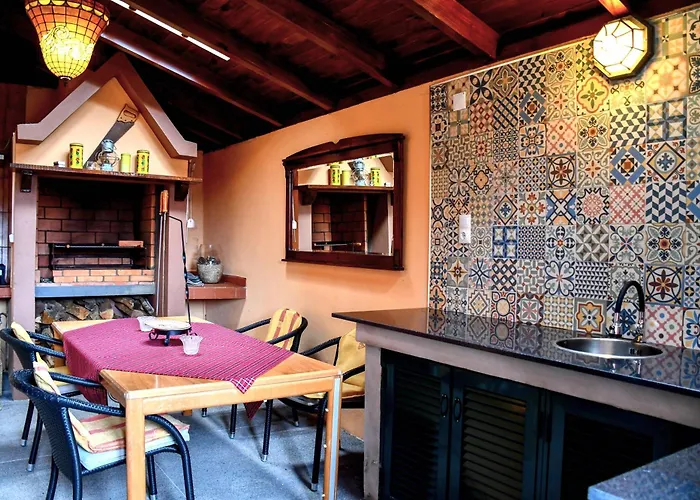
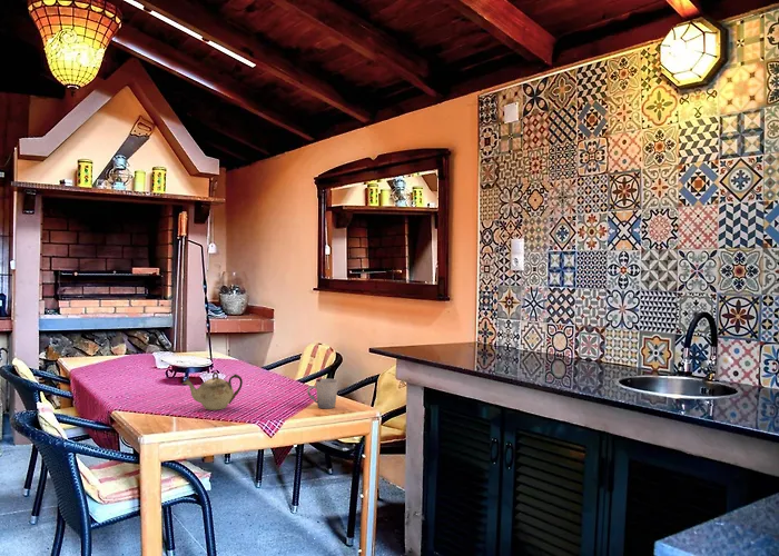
+ teapot [181,370,244,411]
+ cup [306,377,339,409]
